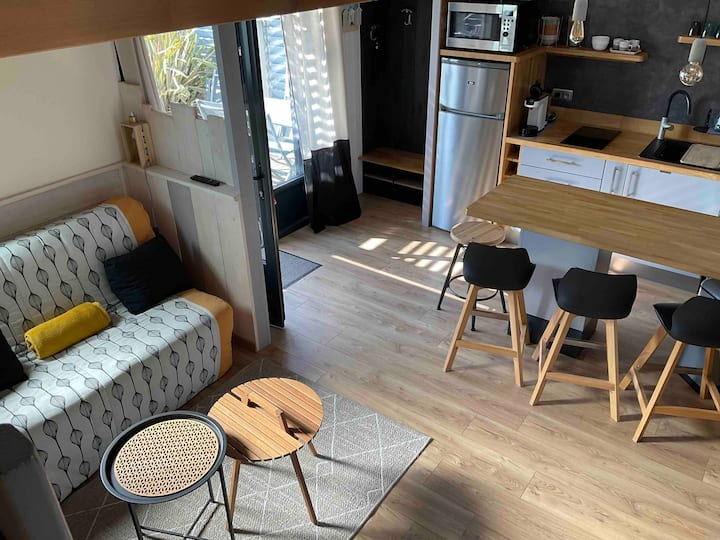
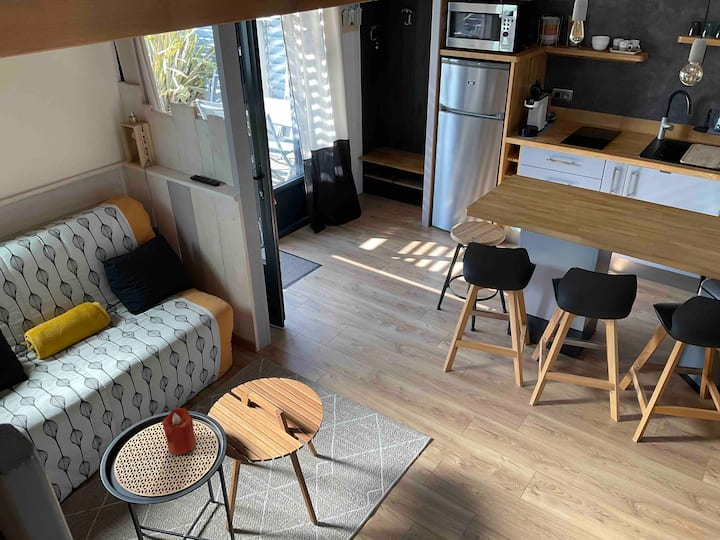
+ candle [161,407,197,456]
